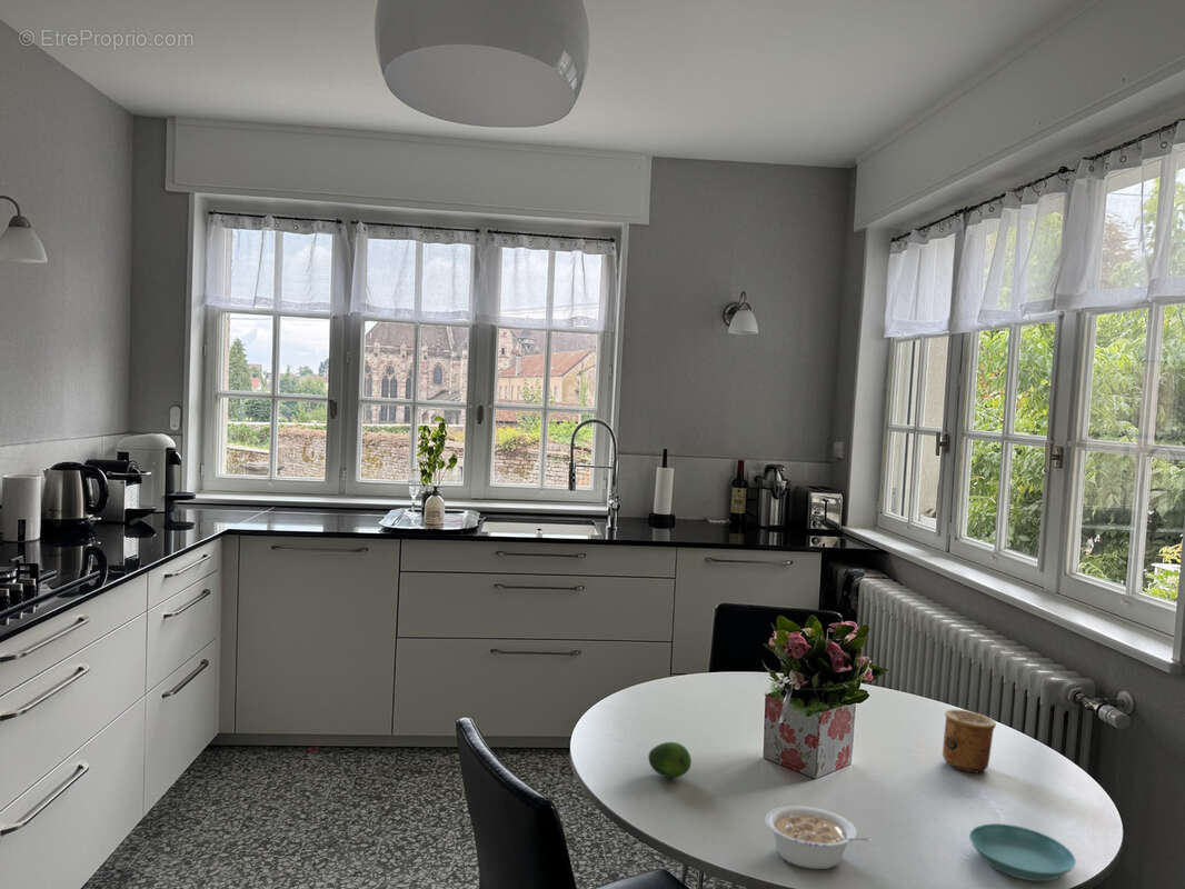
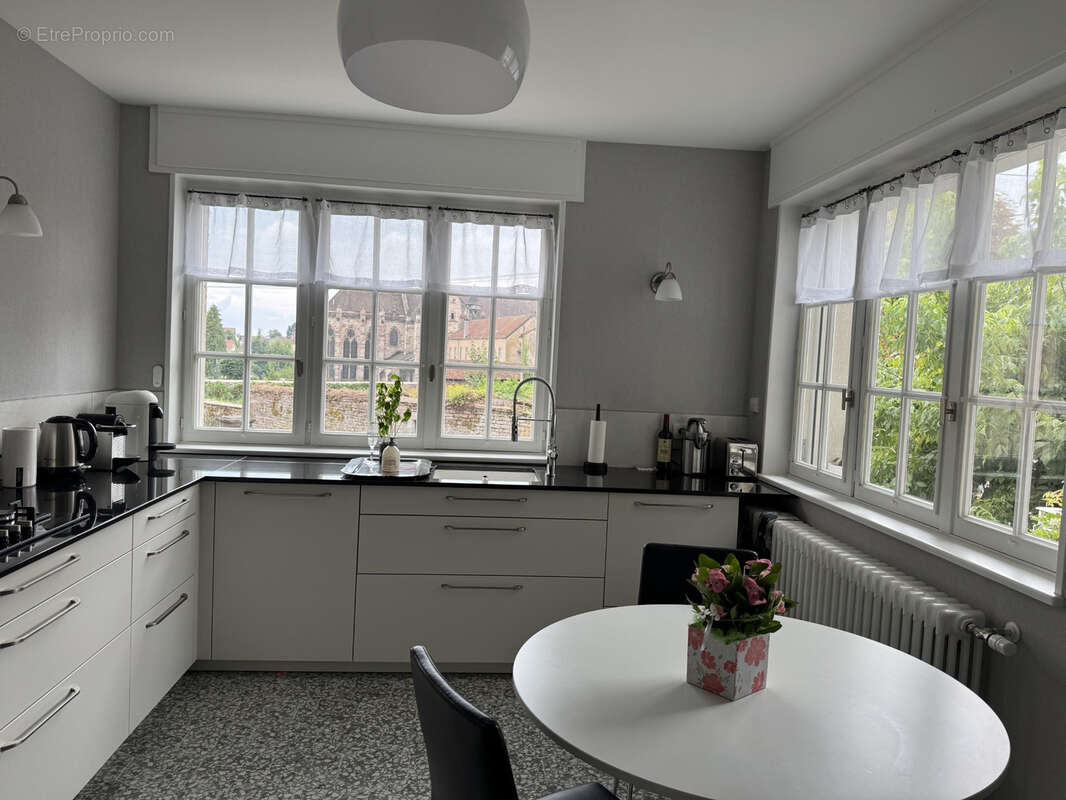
- legume [764,806,873,870]
- saucer [968,822,1077,882]
- fruit [647,741,693,779]
- cup [942,708,997,773]
